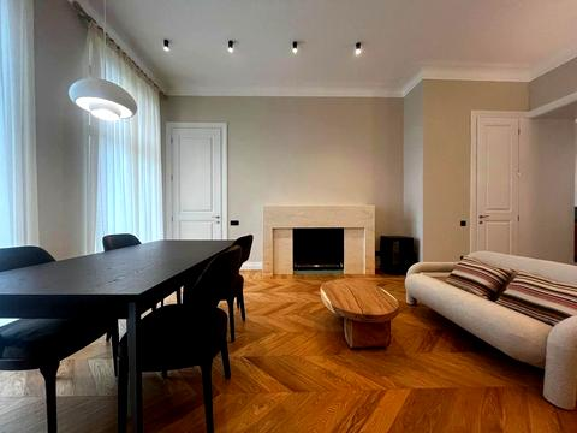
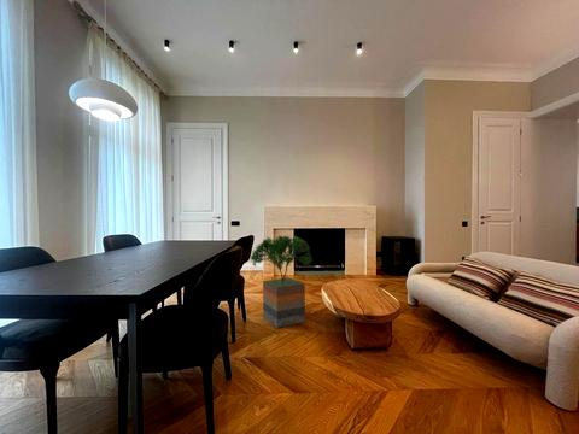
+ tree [248,235,314,329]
